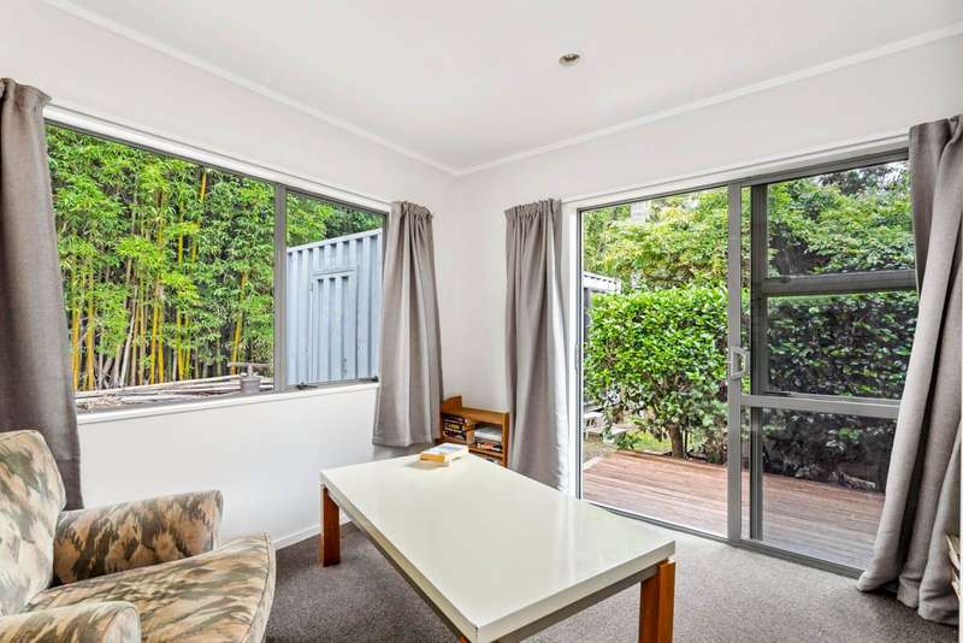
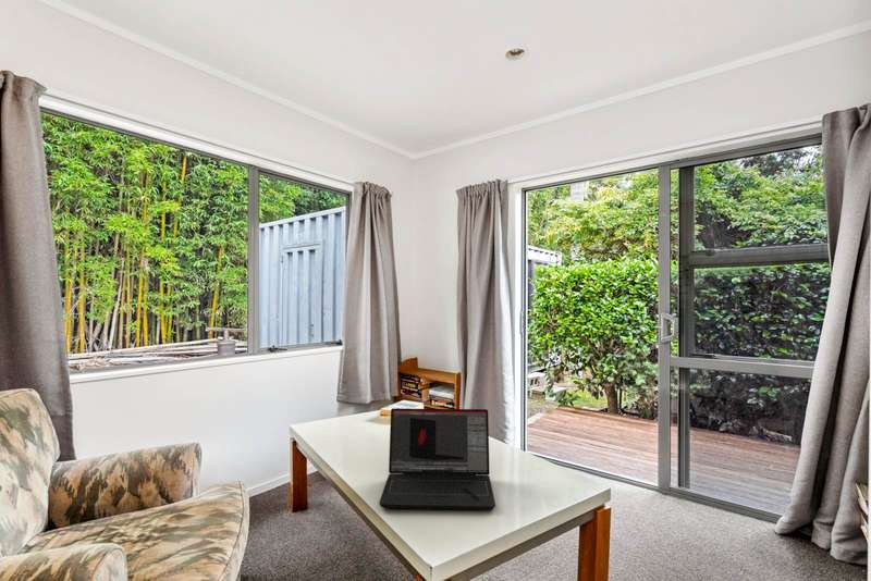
+ laptop [378,407,496,510]
